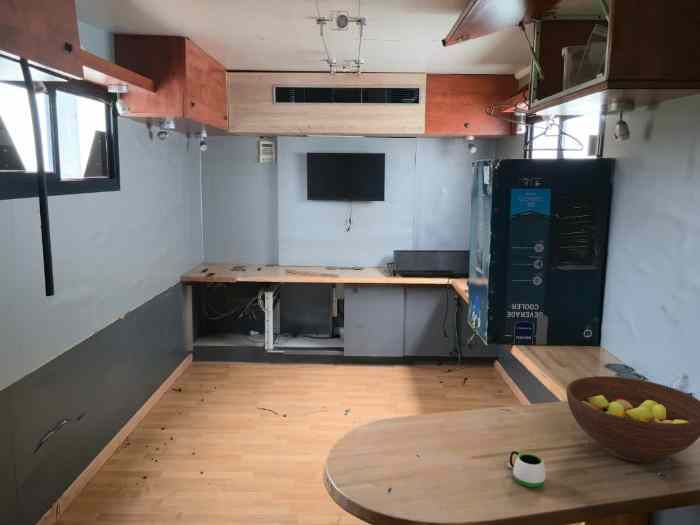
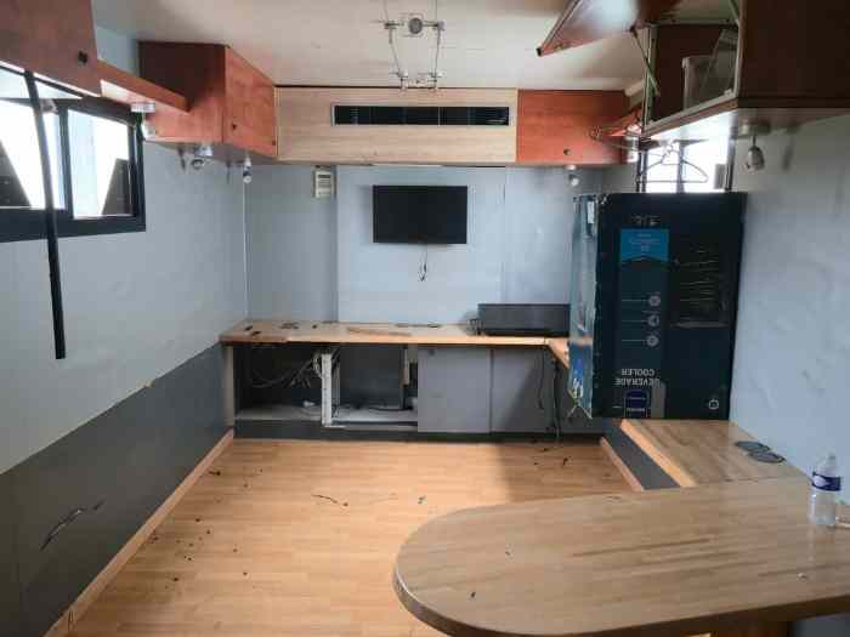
- fruit bowl [566,375,700,464]
- mug [506,450,547,488]
